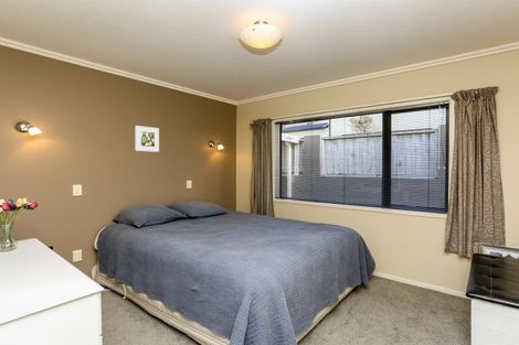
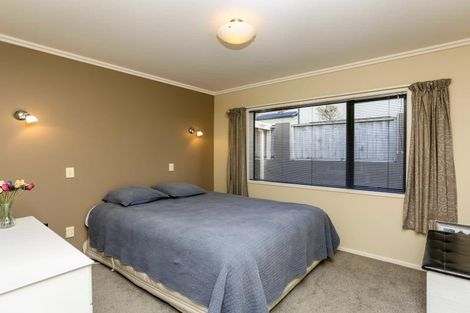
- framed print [135,125,160,153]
